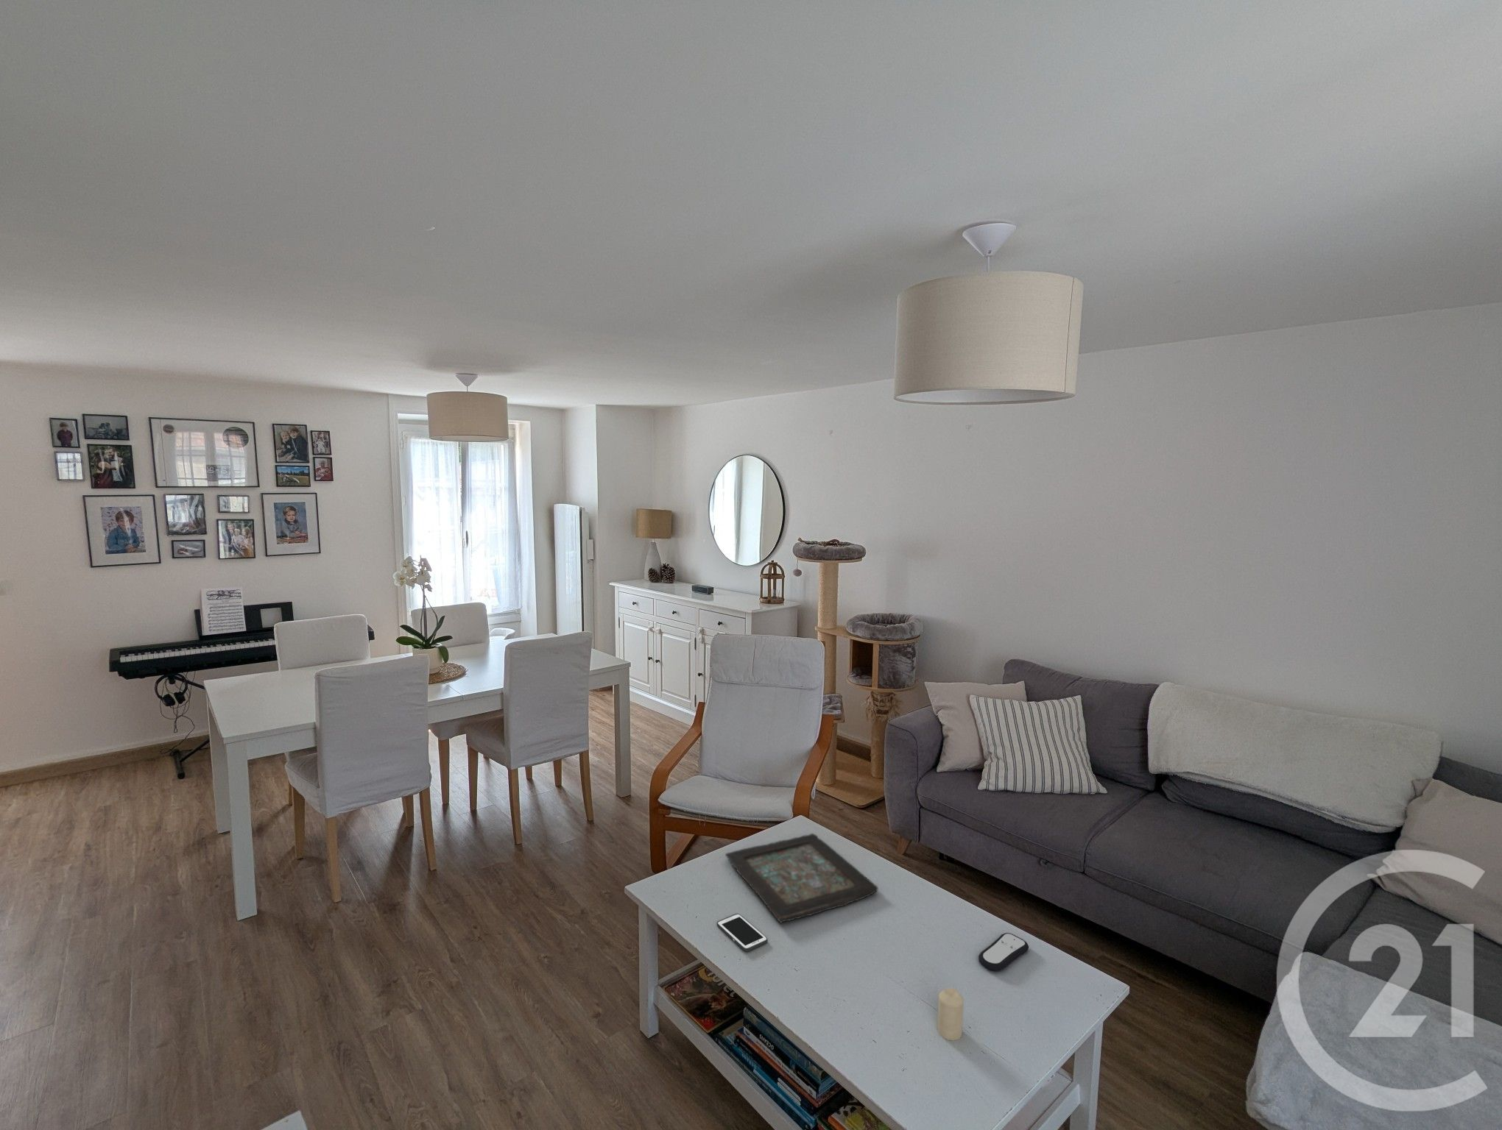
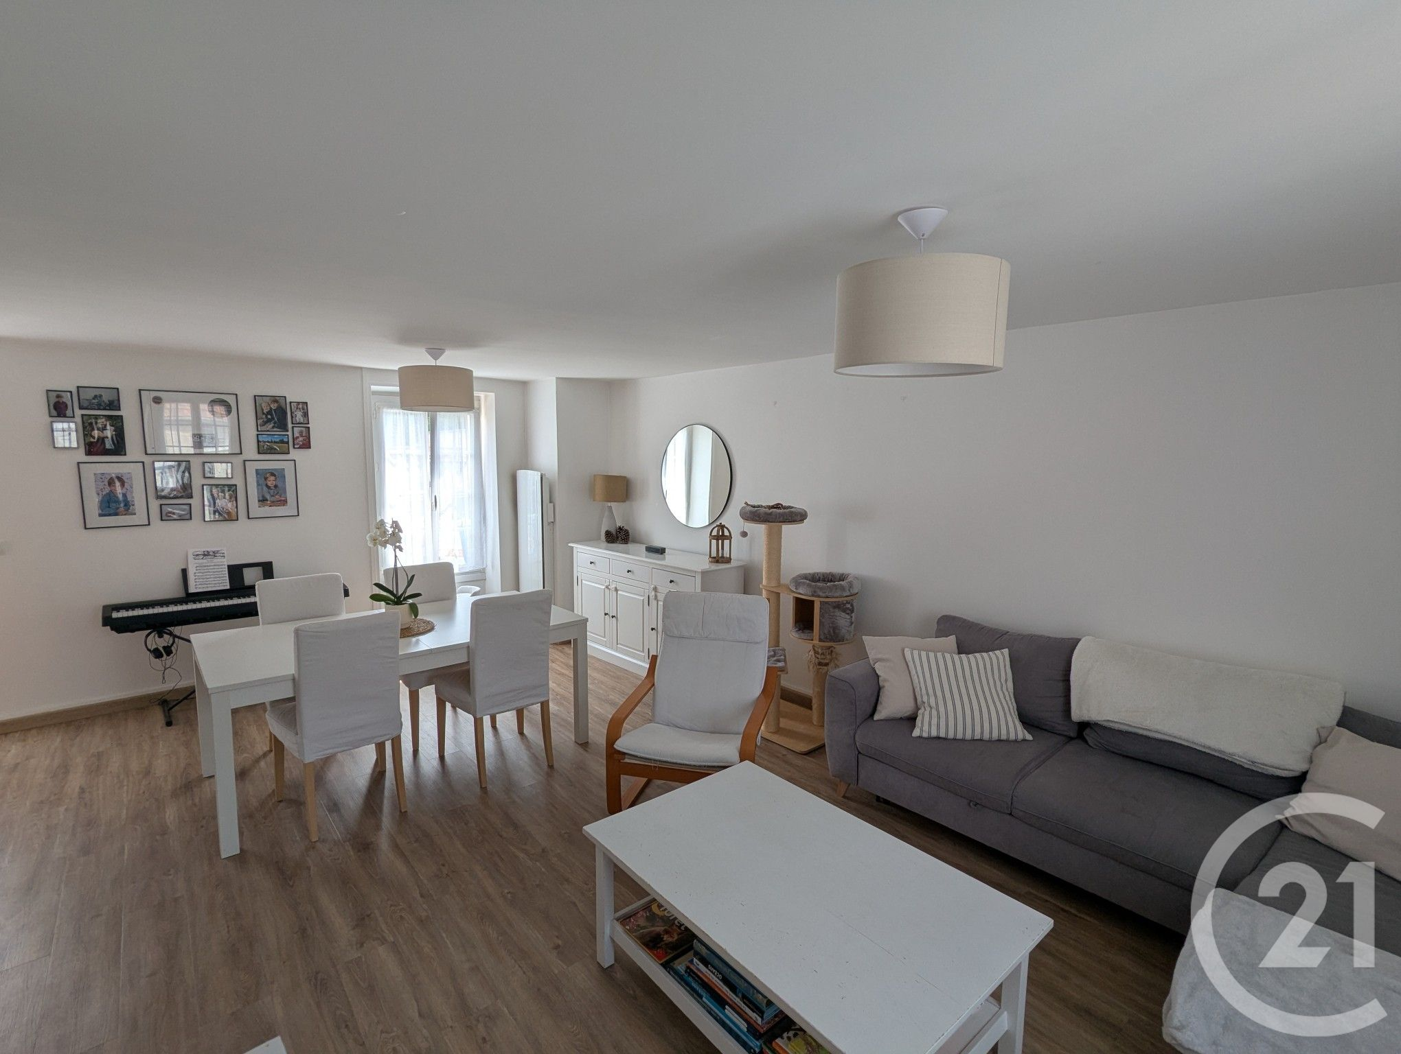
- decorative tray [724,833,879,923]
- candle [937,988,964,1042]
- cell phone [716,913,768,952]
- remote control [977,932,1029,972]
